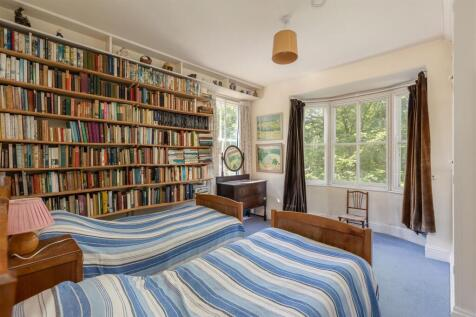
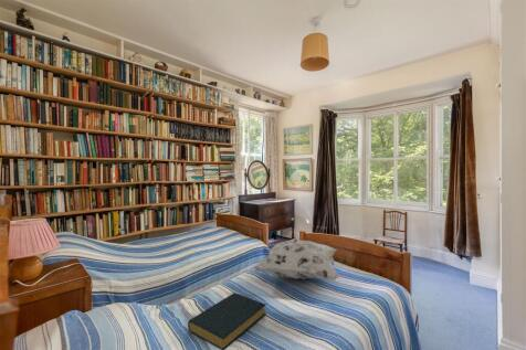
+ hardback book [187,291,267,350]
+ decorative pillow [252,237,341,282]
